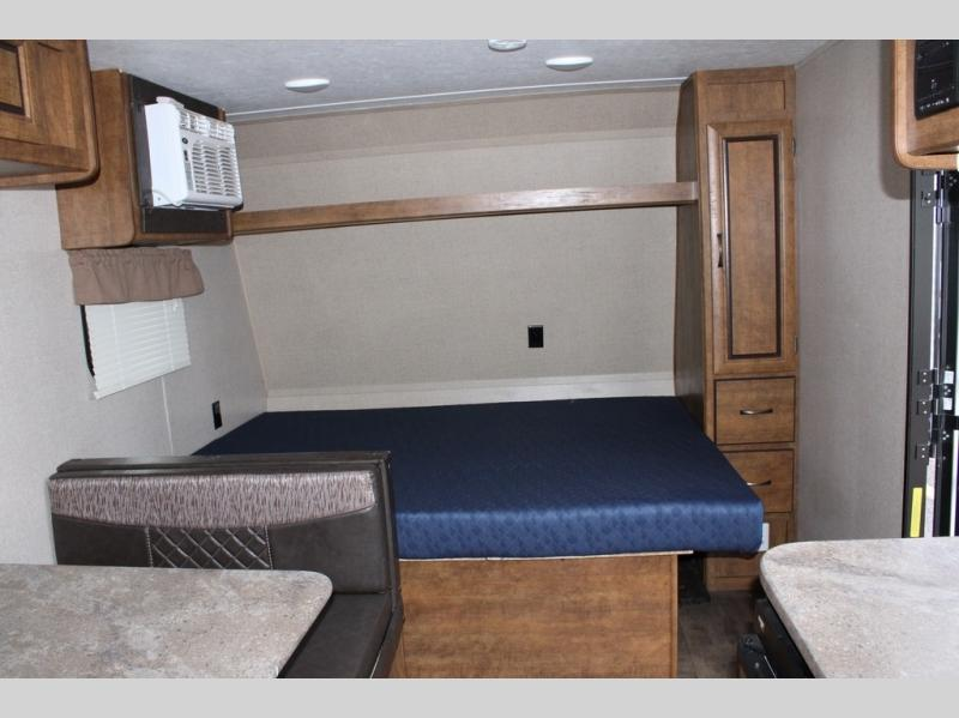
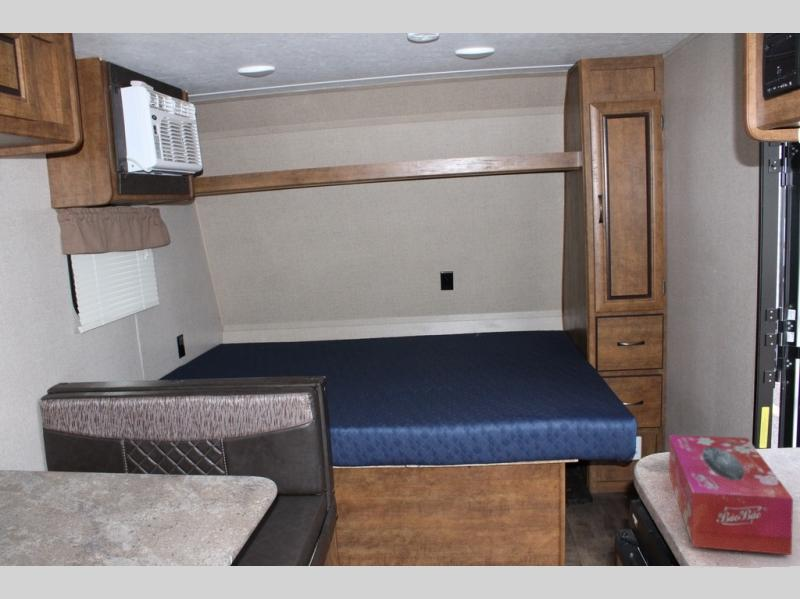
+ tissue box [668,434,794,556]
